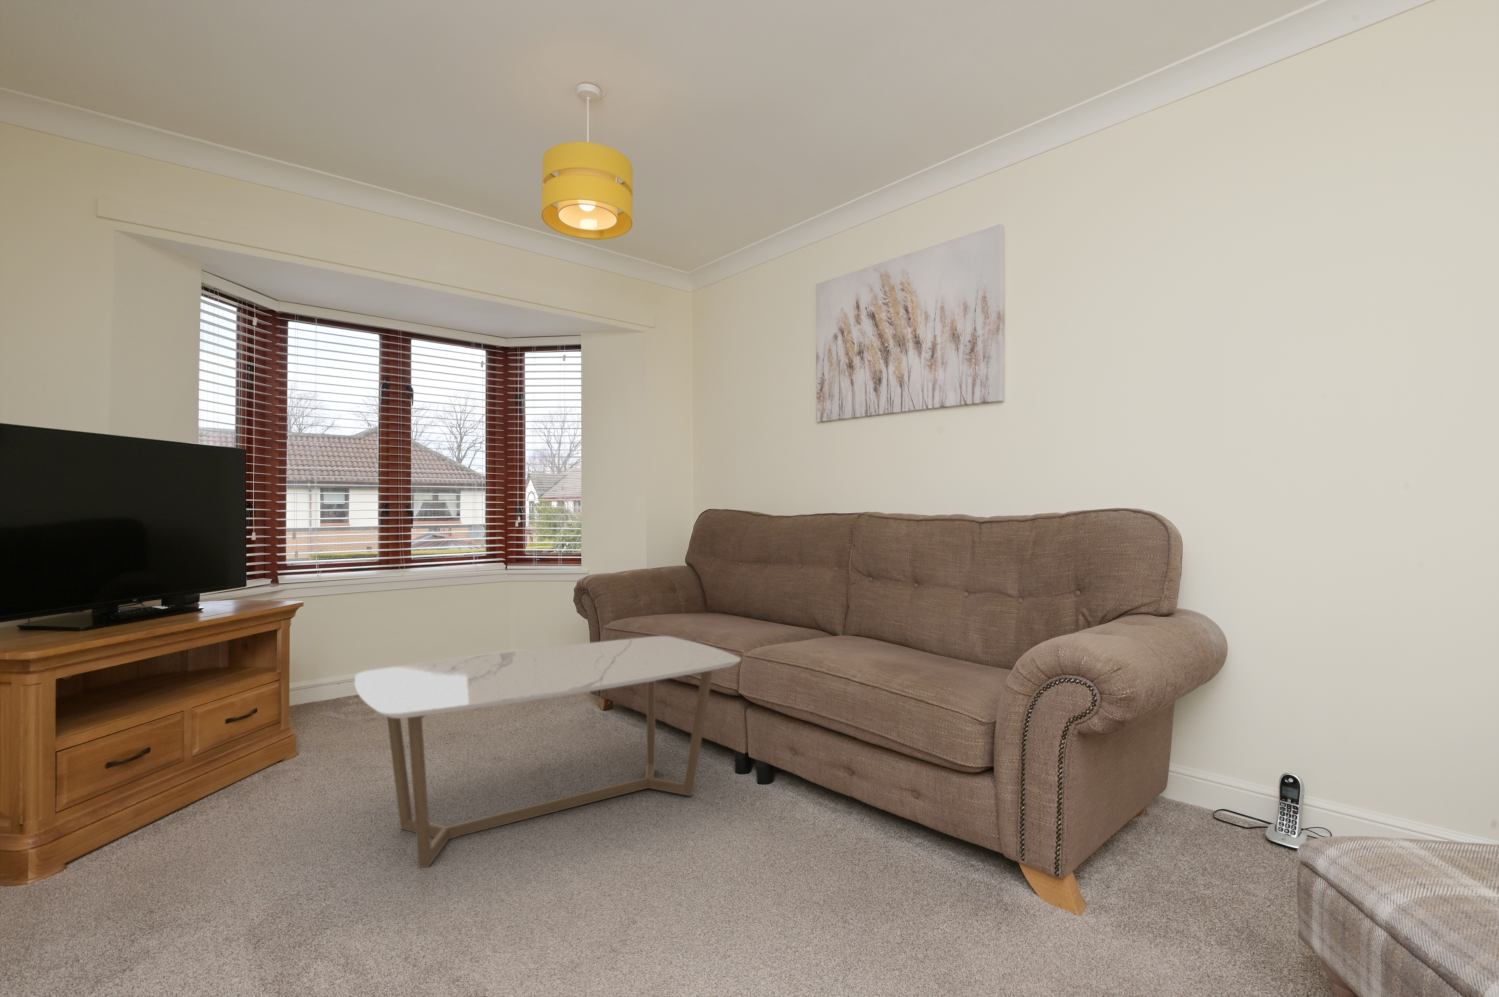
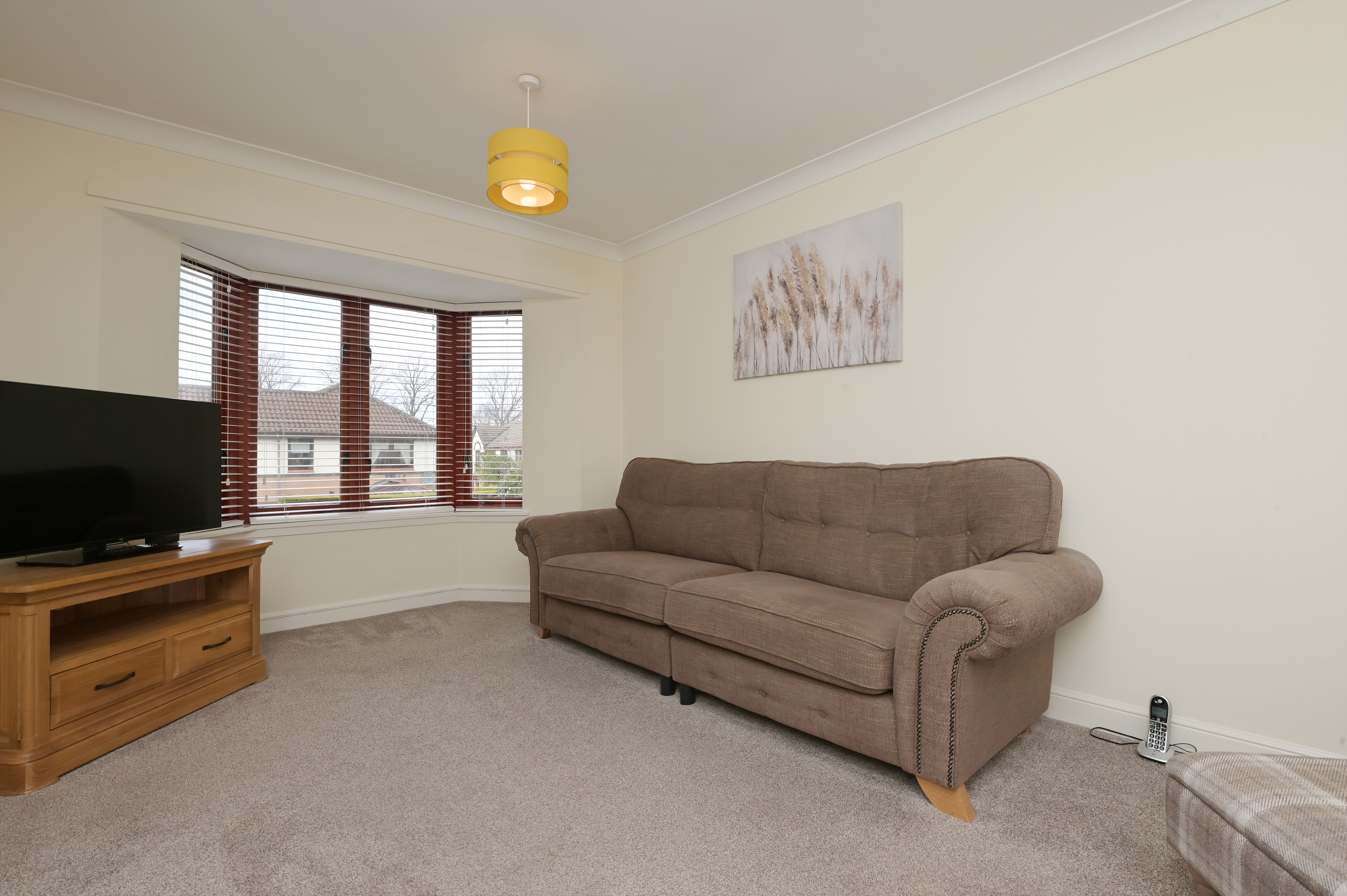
- coffee table [354,635,741,868]
